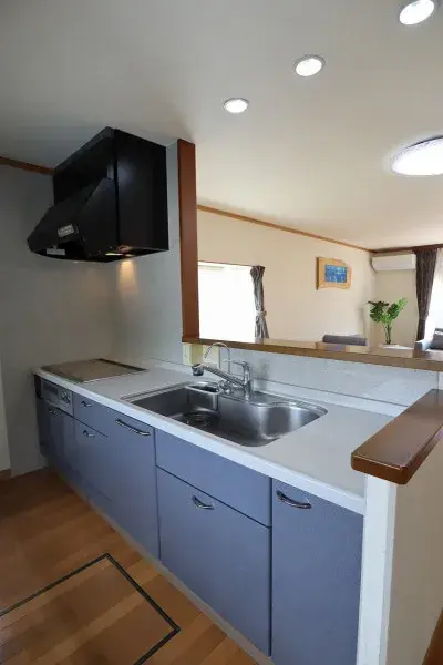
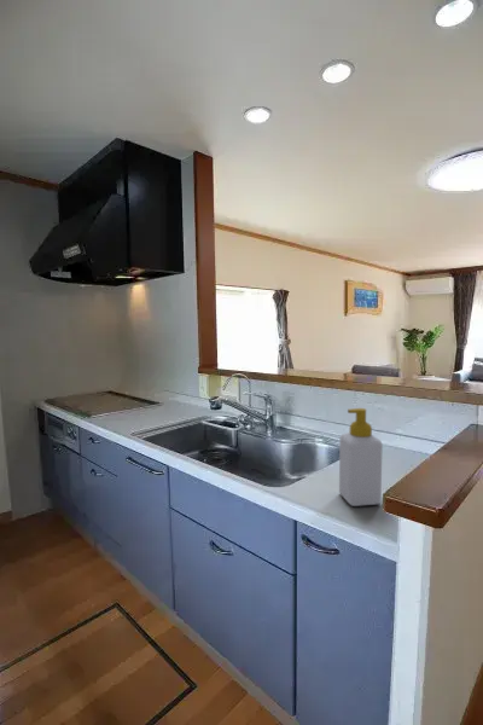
+ soap bottle [338,407,384,507]
